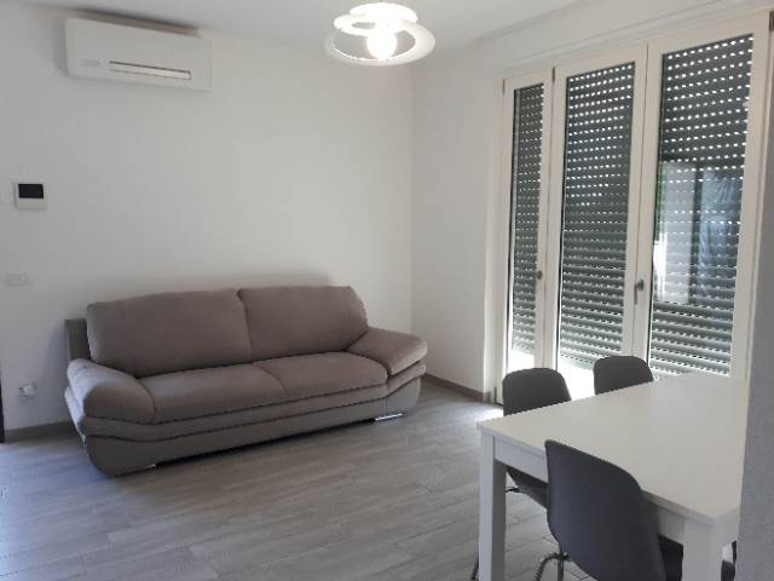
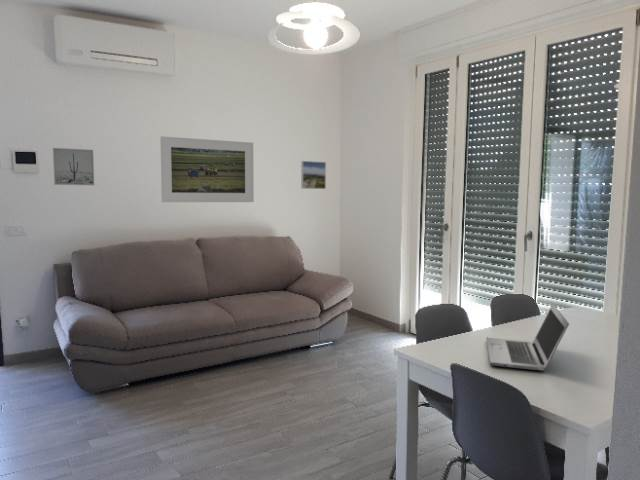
+ wall art [52,147,95,186]
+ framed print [160,135,255,203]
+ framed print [300,160,327,190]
+ laptop [486,303,570,371]
